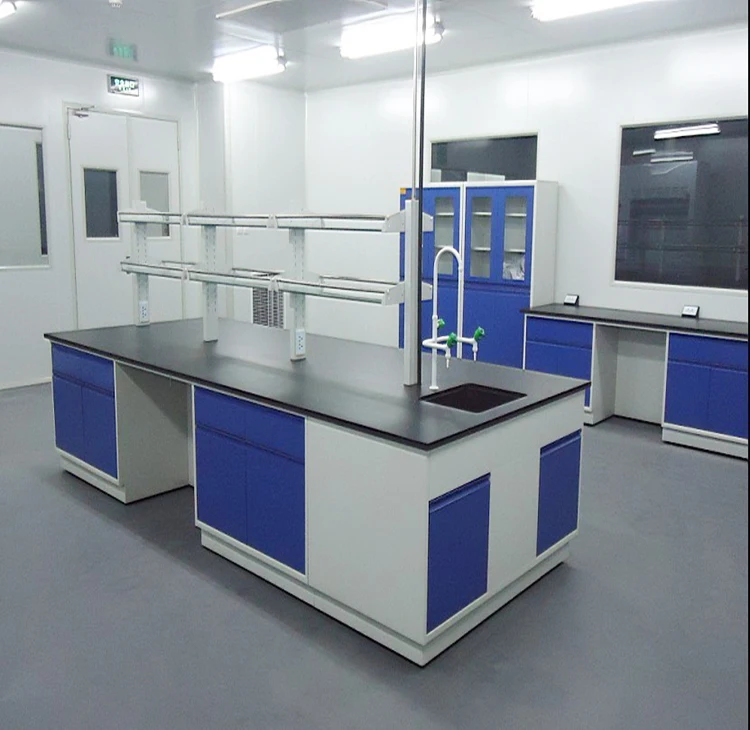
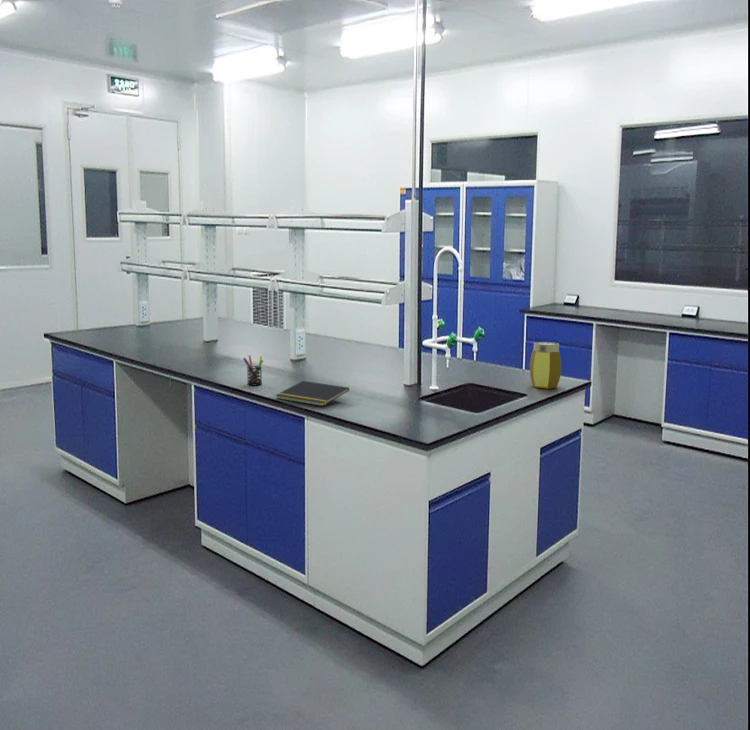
+ pen holder [242,354,264,386]
+ notepad [275,380,350,407]
+ jar [529,341,562,390]
